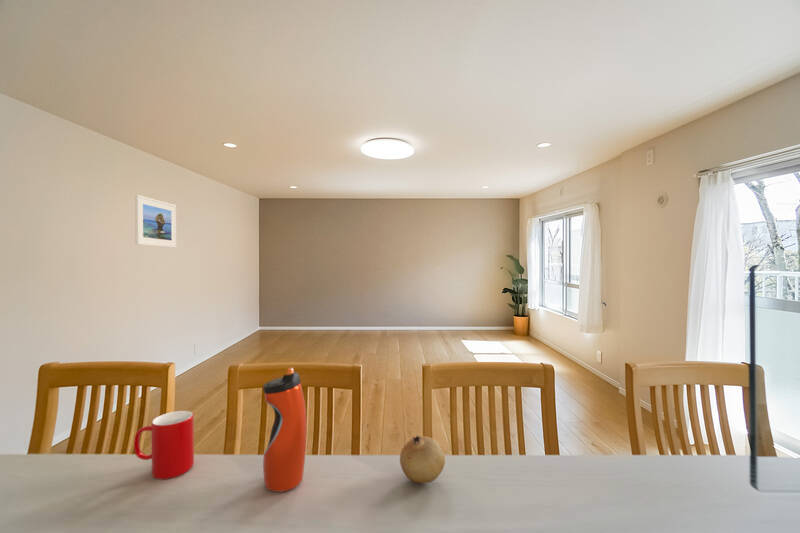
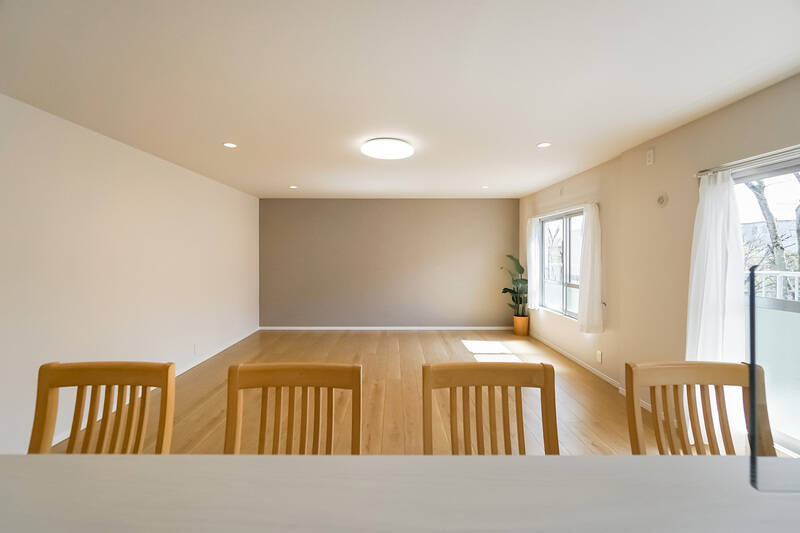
- cup [133,410,195,480]
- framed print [134,194,177,249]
- fruit [399,435,446,484]
- water bottle [262,366,308,493]
